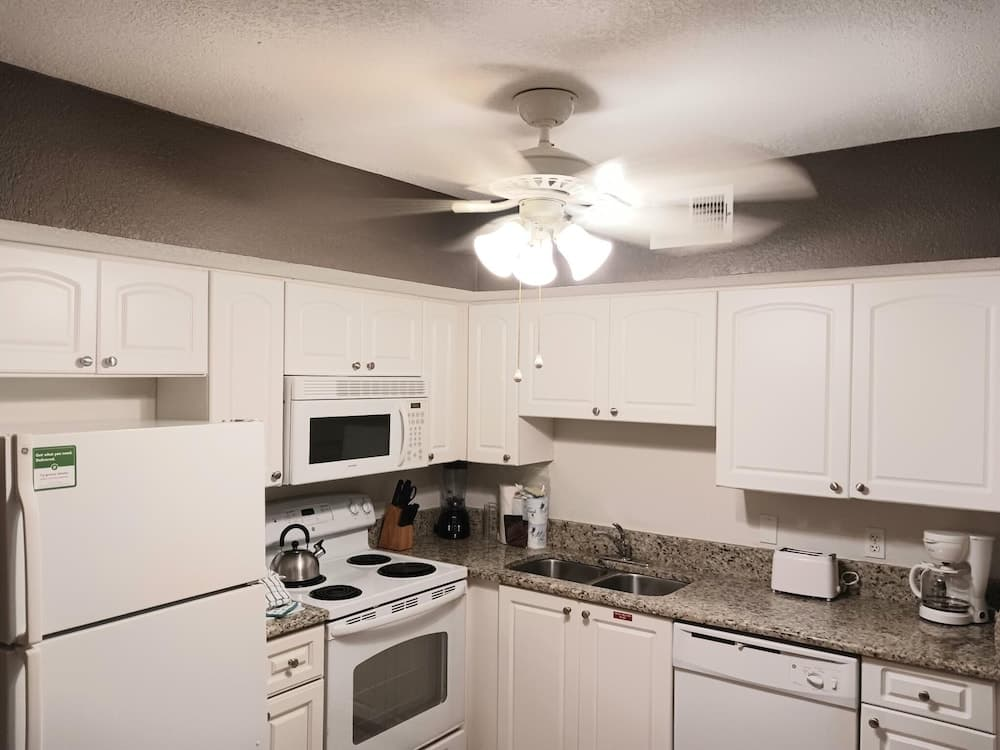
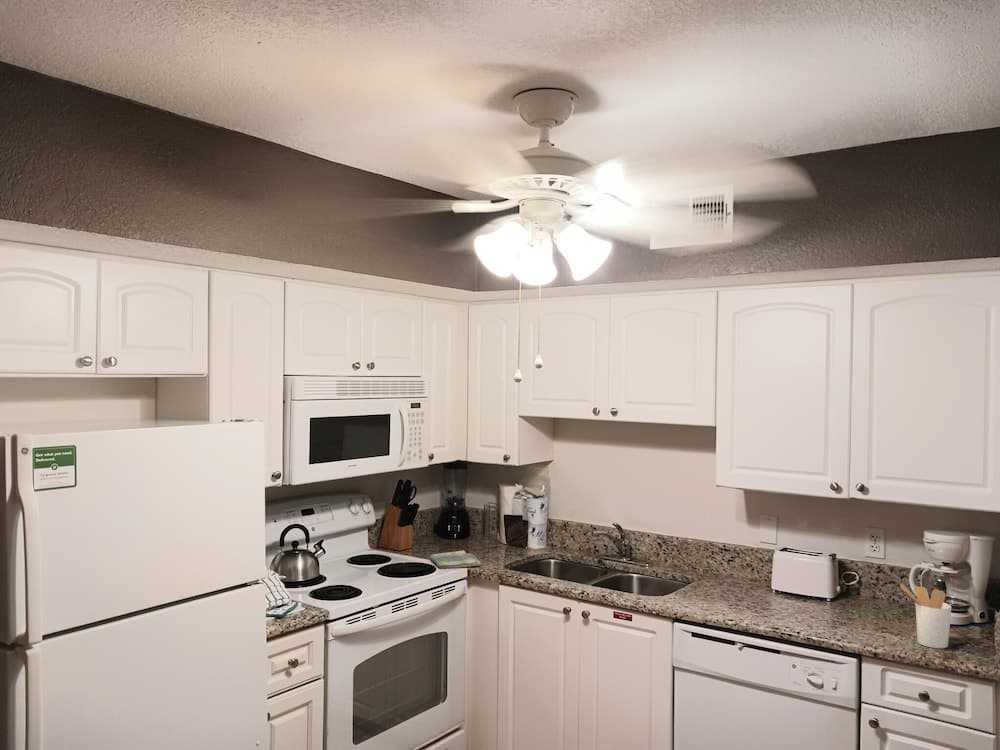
+ utensil holder [899,583,952,649]
+ dish towel [429,549,482,569]
